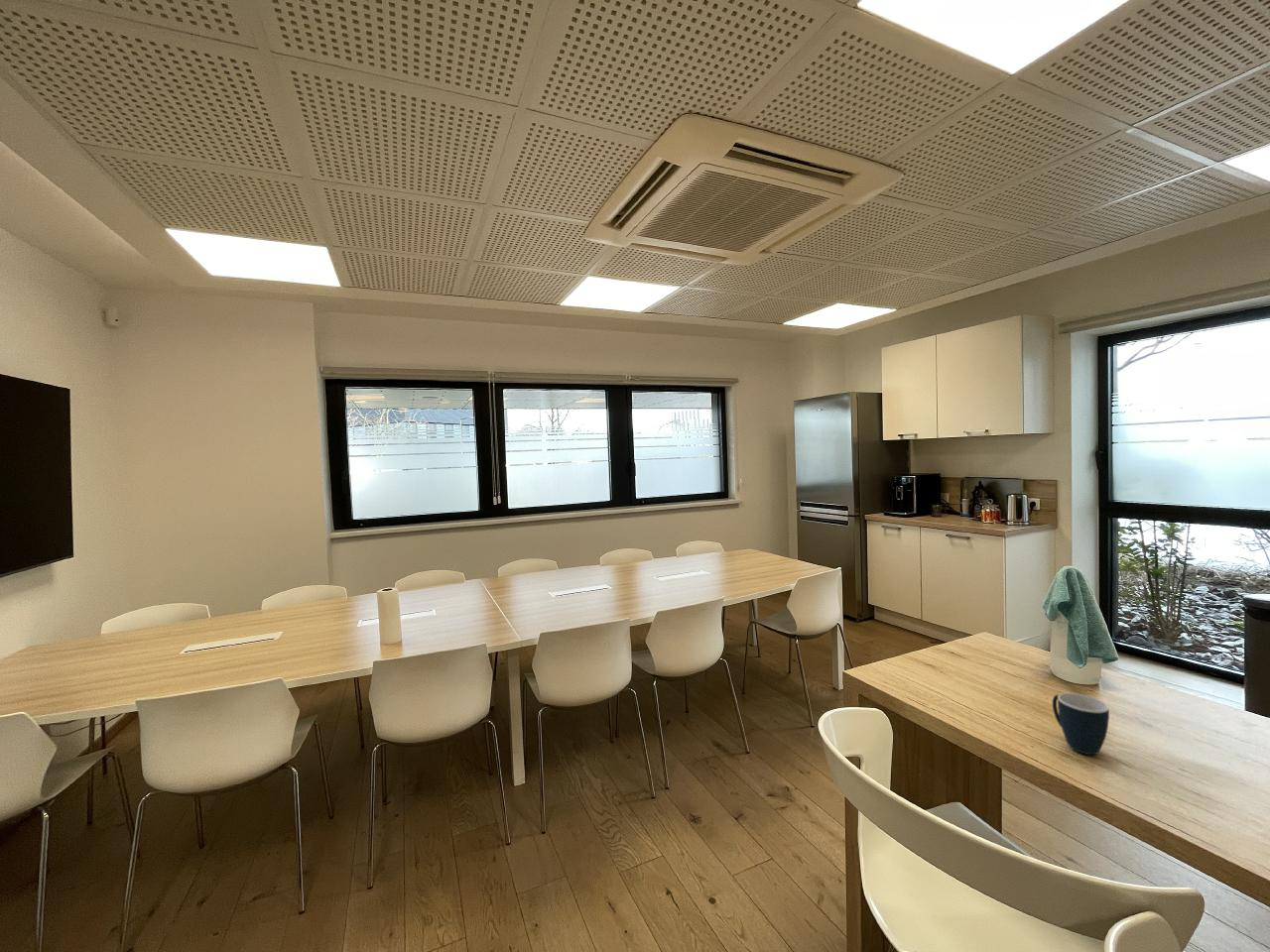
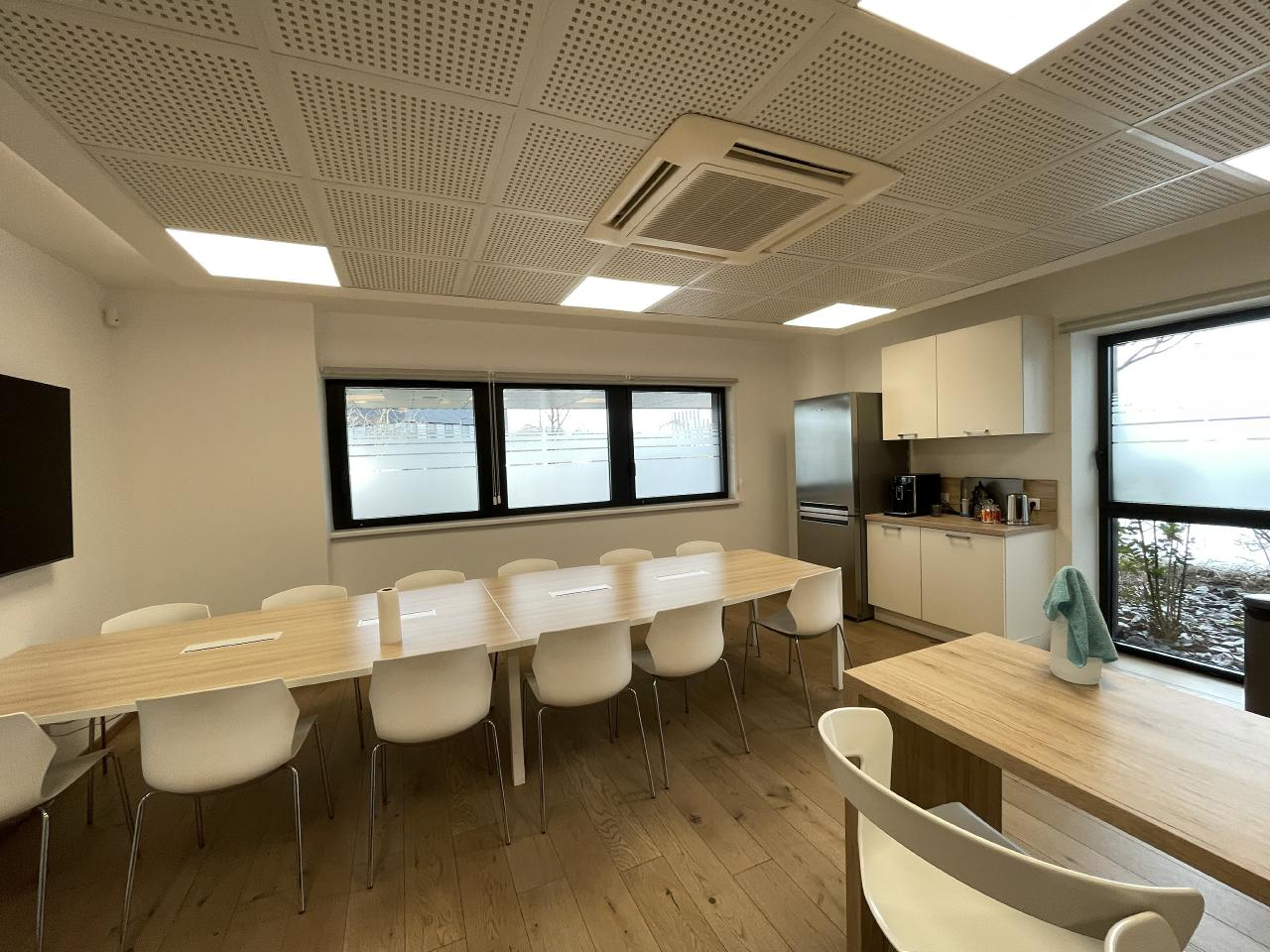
- mug [1052,692,1110,756]
